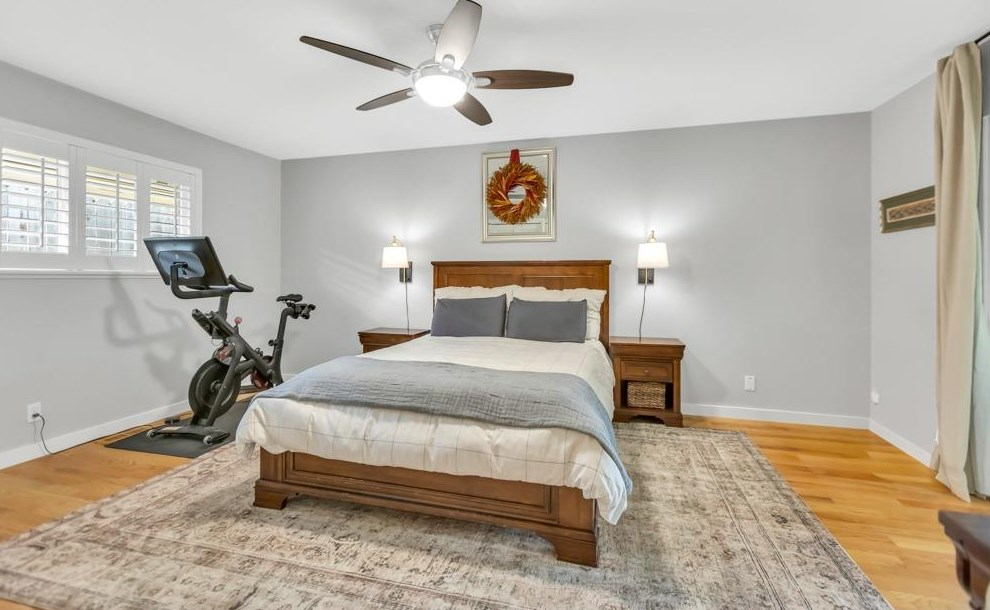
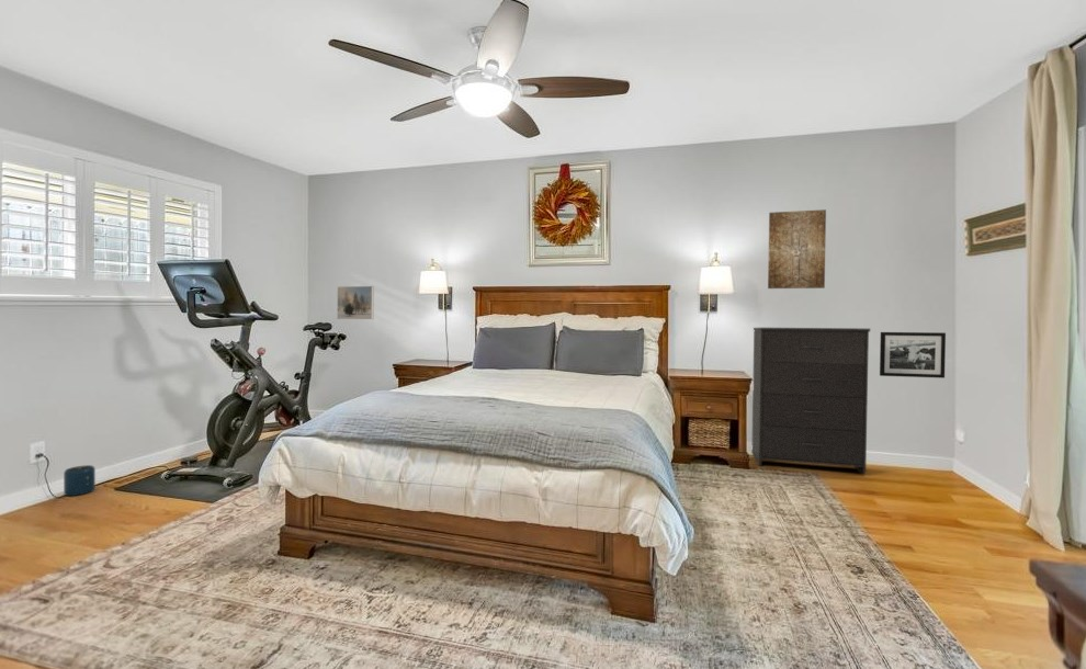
+ picture frame [879,331,947,379]
+ wall art [767,208,827,290]
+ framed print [336,285,375,320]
+ speaker [63,464,97,497]
+ dresser [750,327,871,475]
